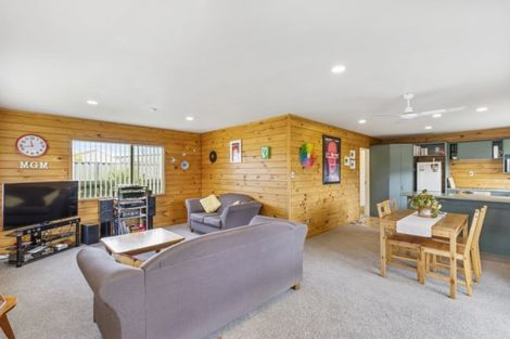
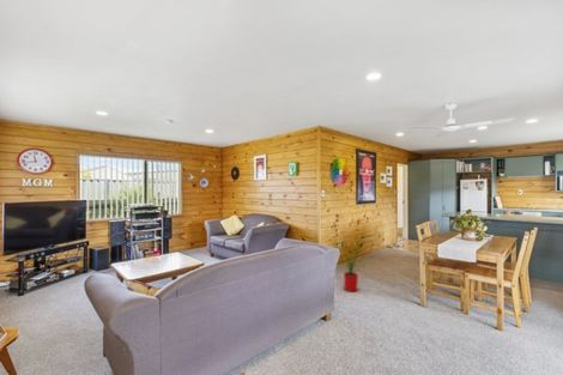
+ house plant [333,240,374,292]
